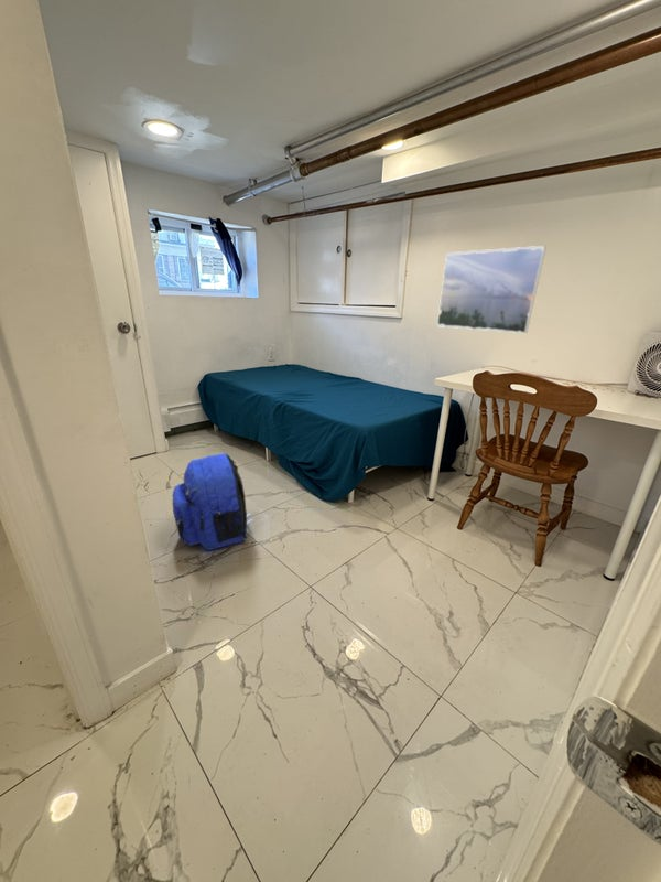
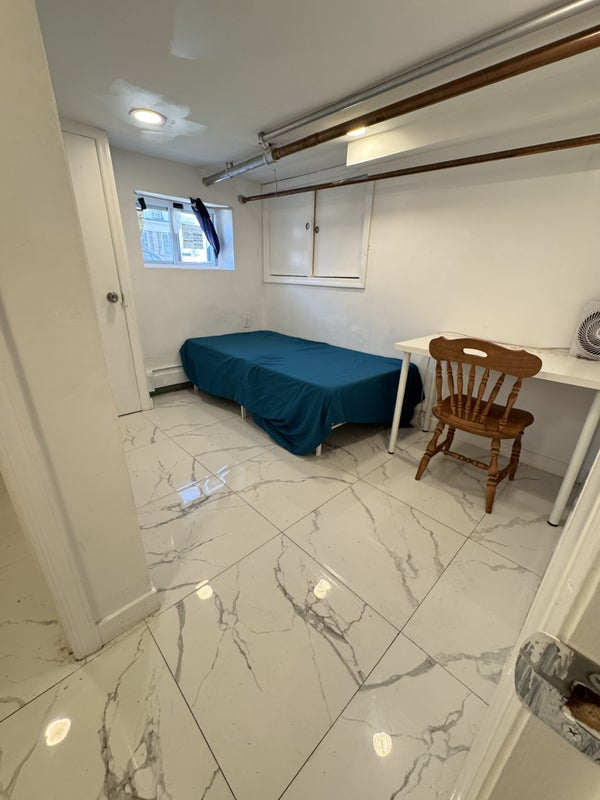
- backpack [172,452,248,551]
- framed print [436,245,548,334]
